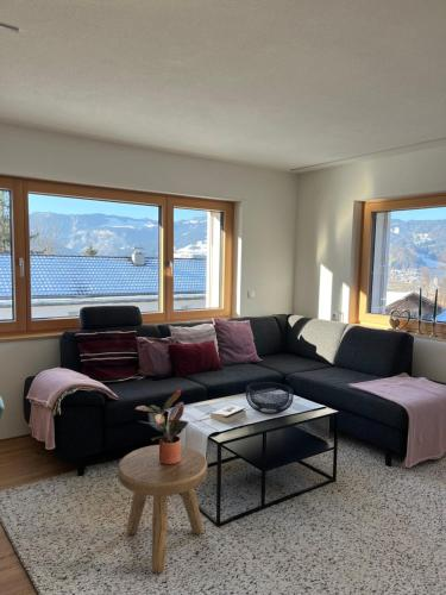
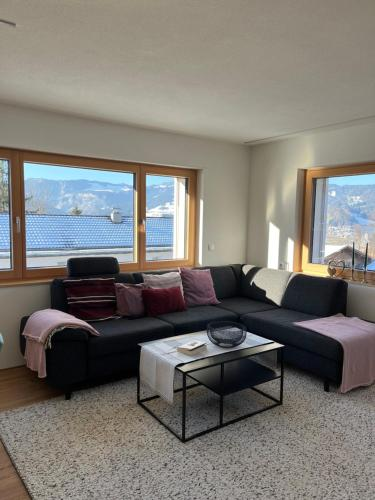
- stool [117,444,208,574]
- potted plant [134,388,189,464]
